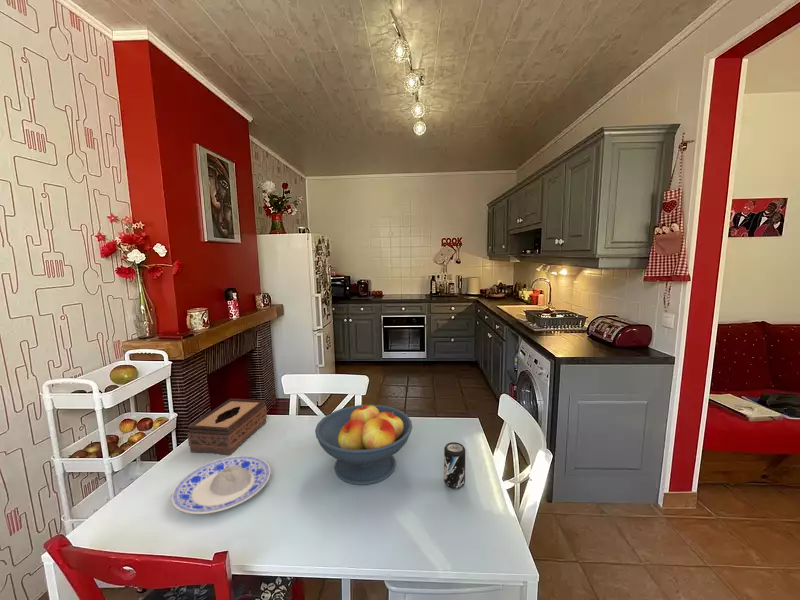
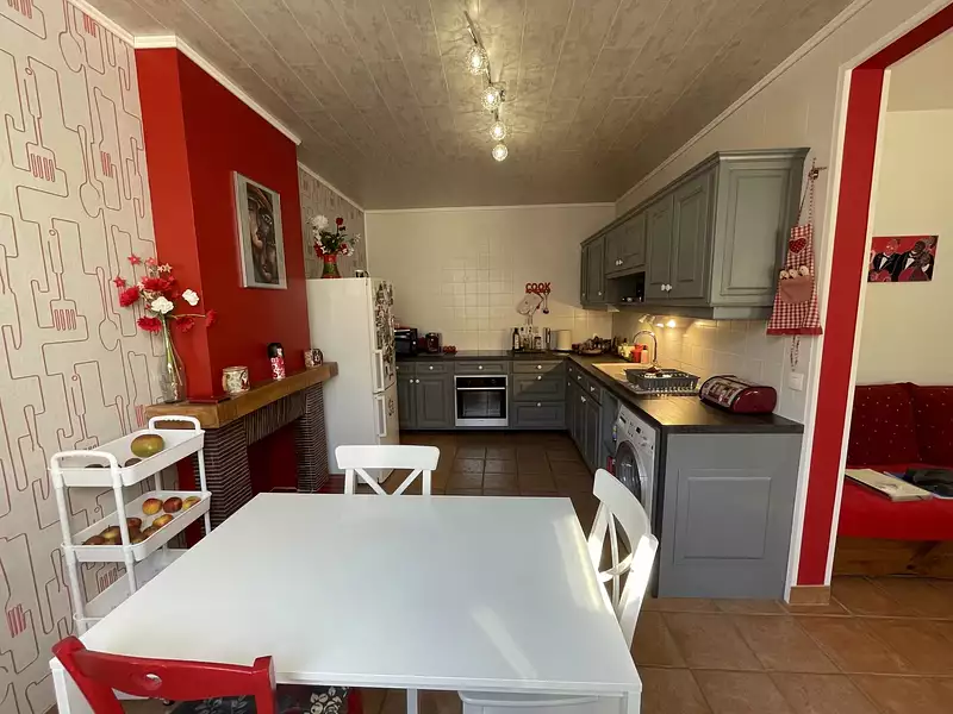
- fruit bowl [314,403,413,486]
- plate [171,455,272,515]
- tissue box [187,398,268,456]
- beverage can [443,441,466,490]
